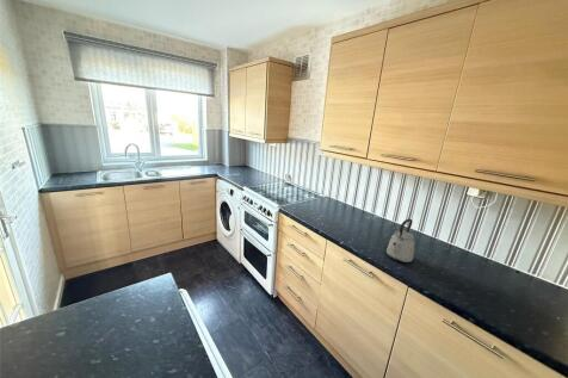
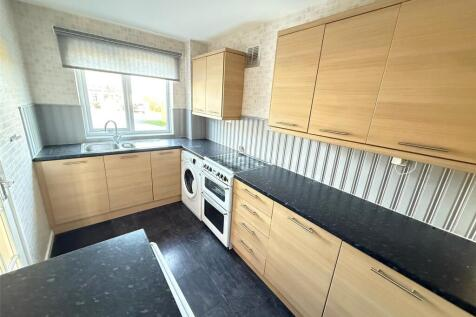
- kettle [385,218,415,264]
